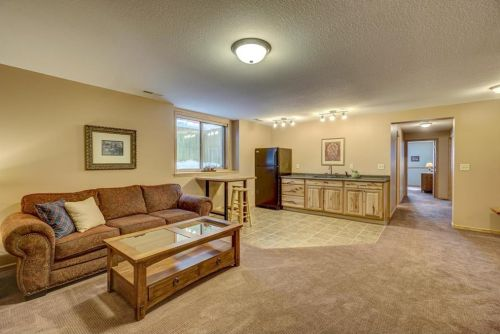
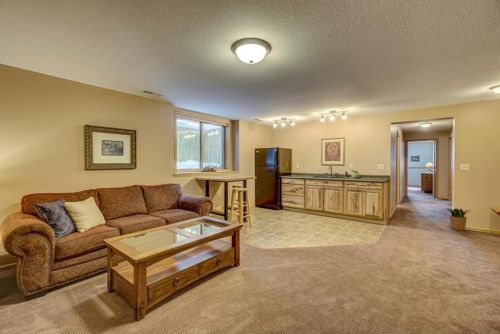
+ potted plant [445,207,472,232]
